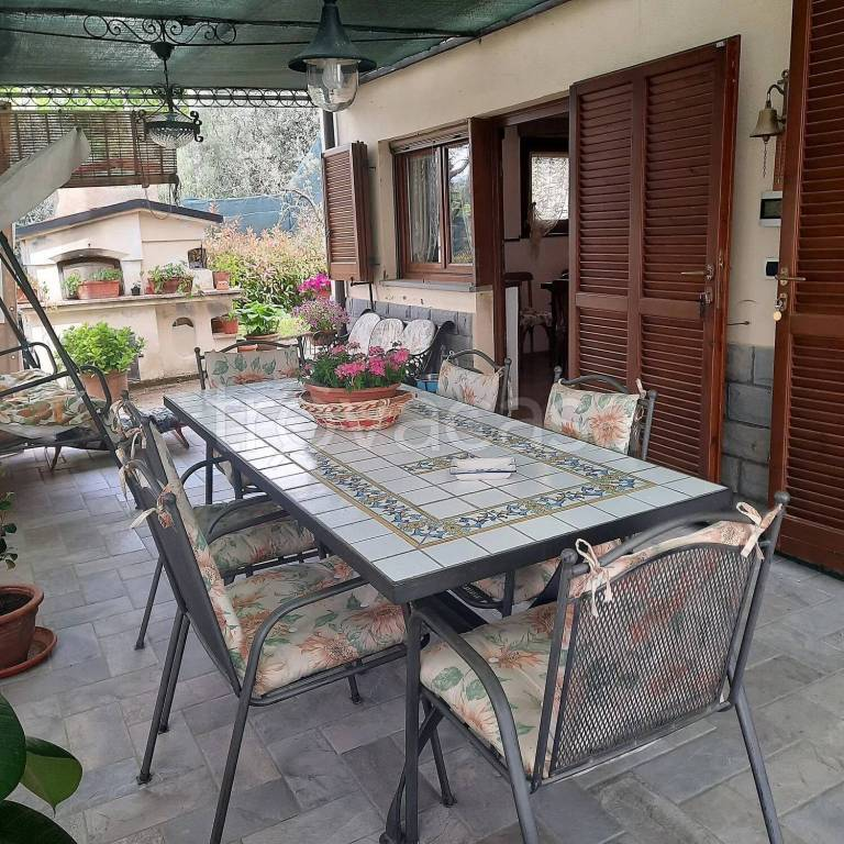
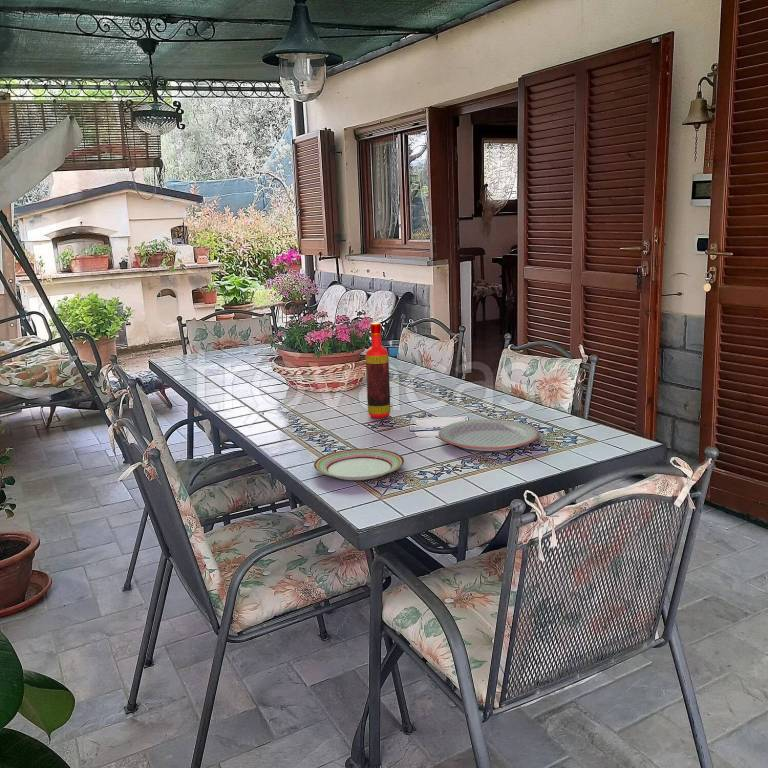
+ bottle [365,321,391,419]
+ plate [313,448,406,481]
+ plate [438,418,540,452]
